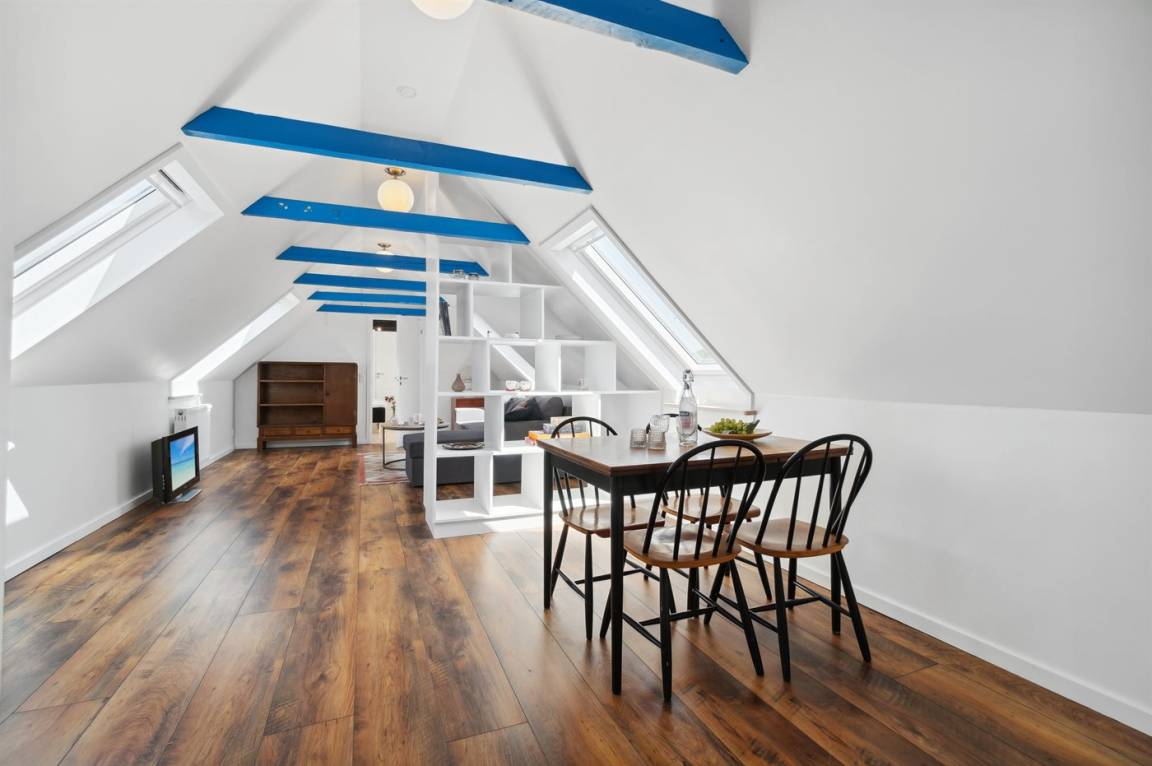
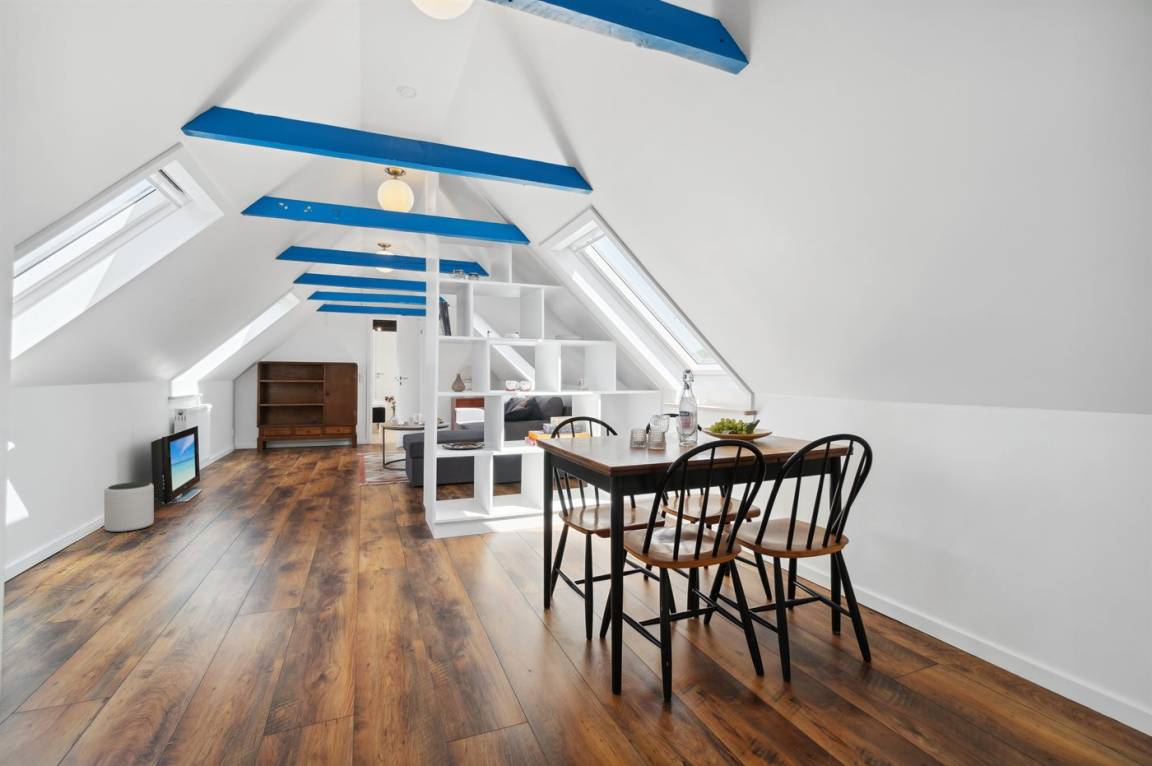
+ plant pot [103,481,155,533]
